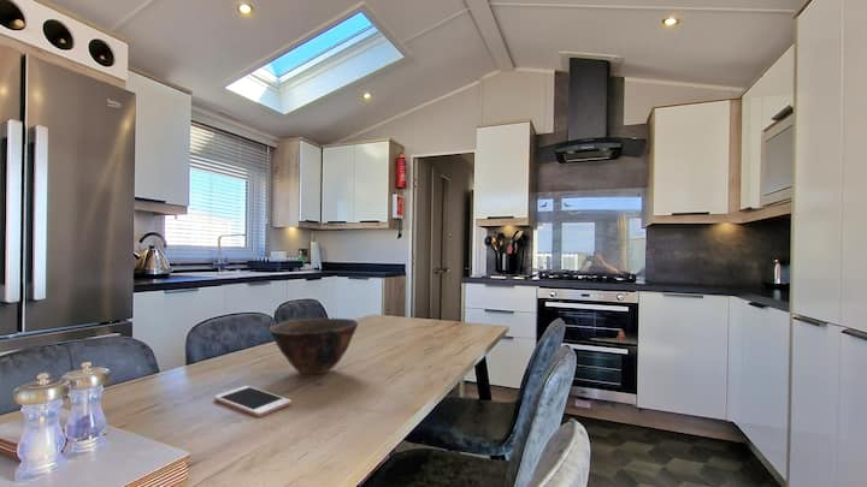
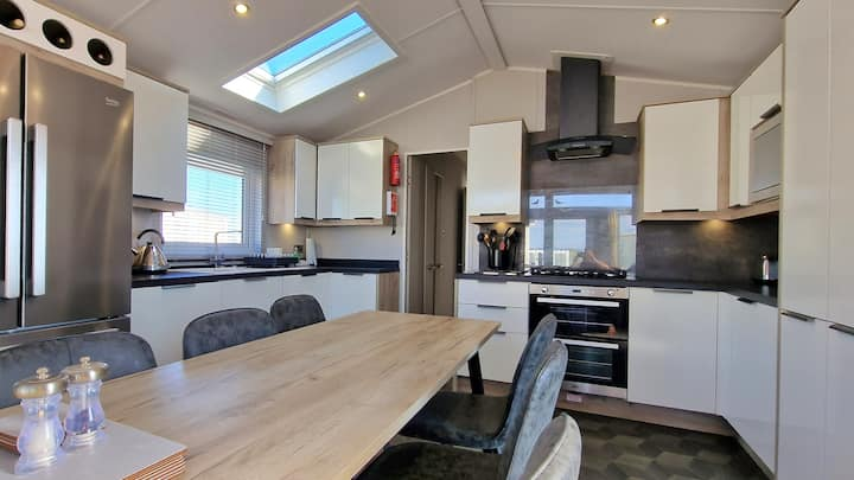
- bowl [269,316,359,375]
- cell phone [213,385,293,418]
